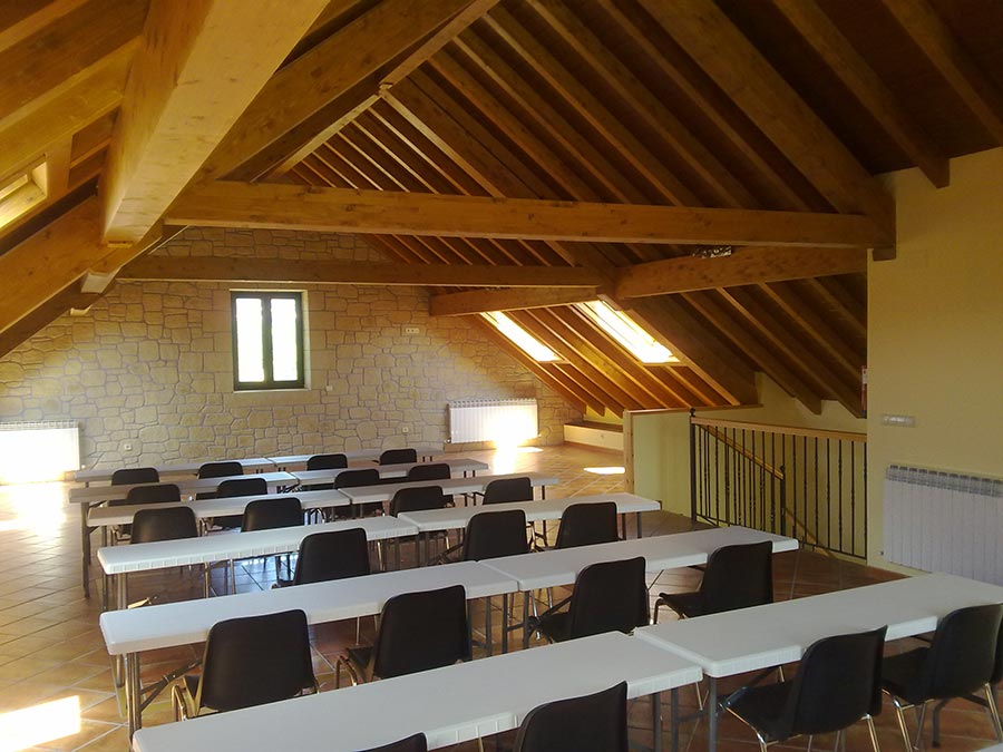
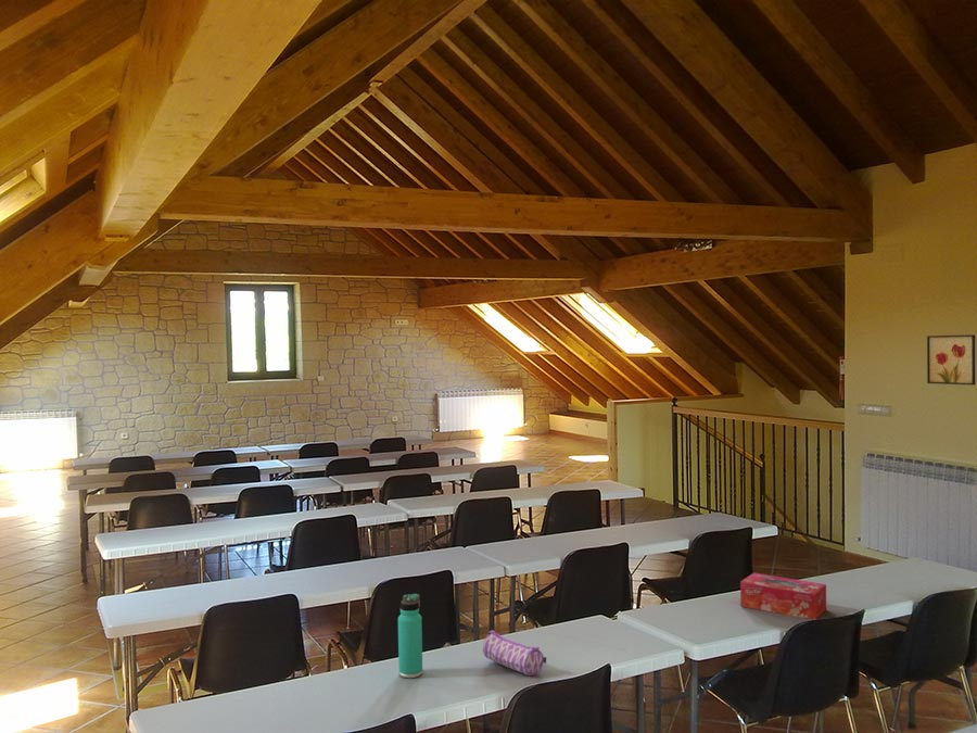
+ pencil case [482,629,547,677]
+ wall art [926,333,976,387]
+ tissue box [739,572,827,620]
+ thermos bottle [397,593,423,679]
